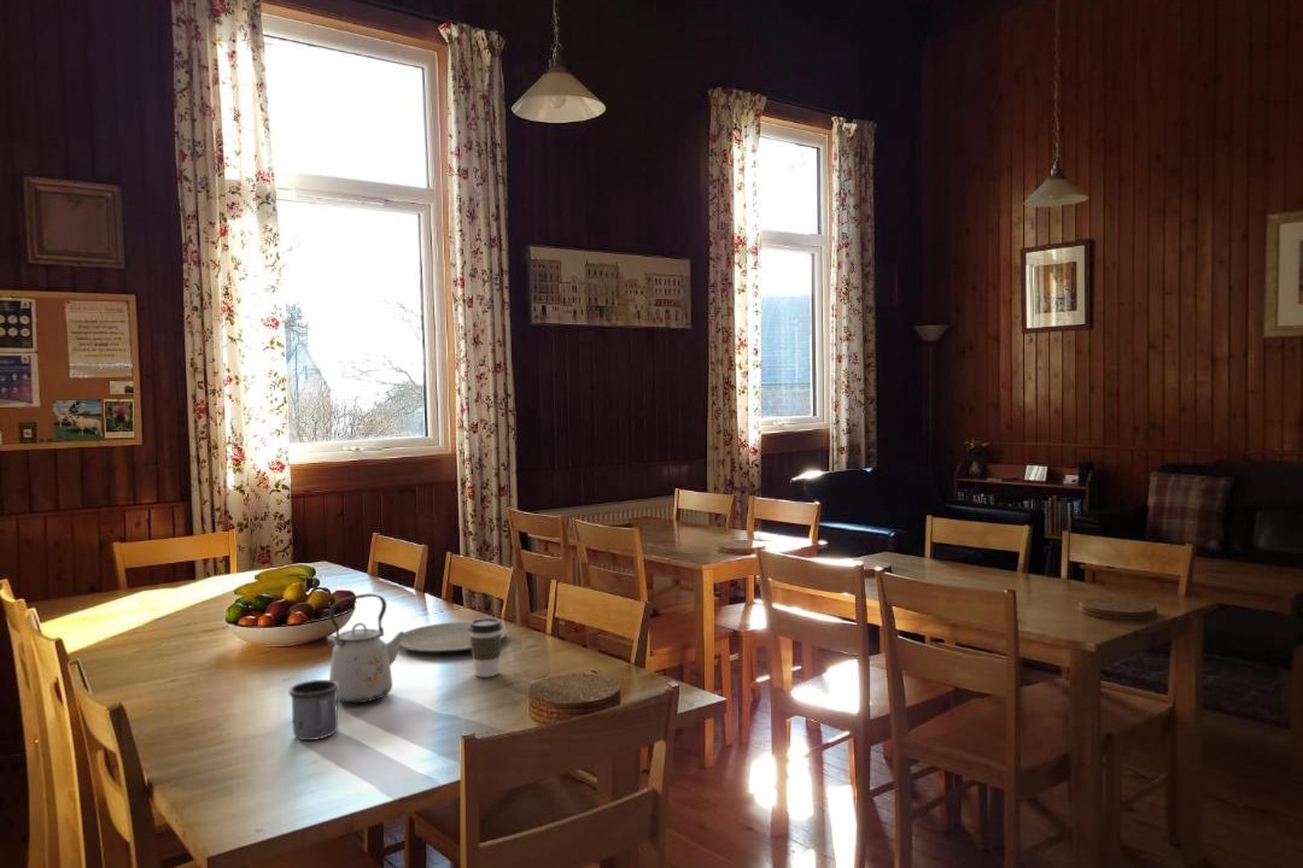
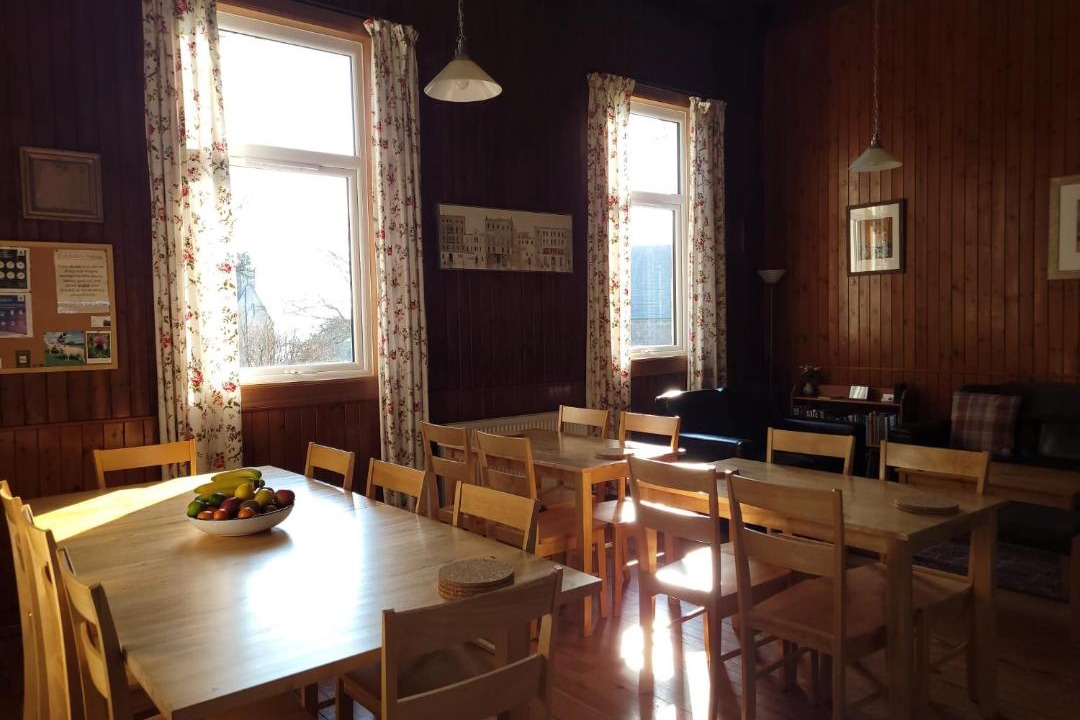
- mug [288,679,339,741]
- kettle [328,592,408,704]
- plate [399,621,507,653]
- coffee cup [469,617,503,679]
